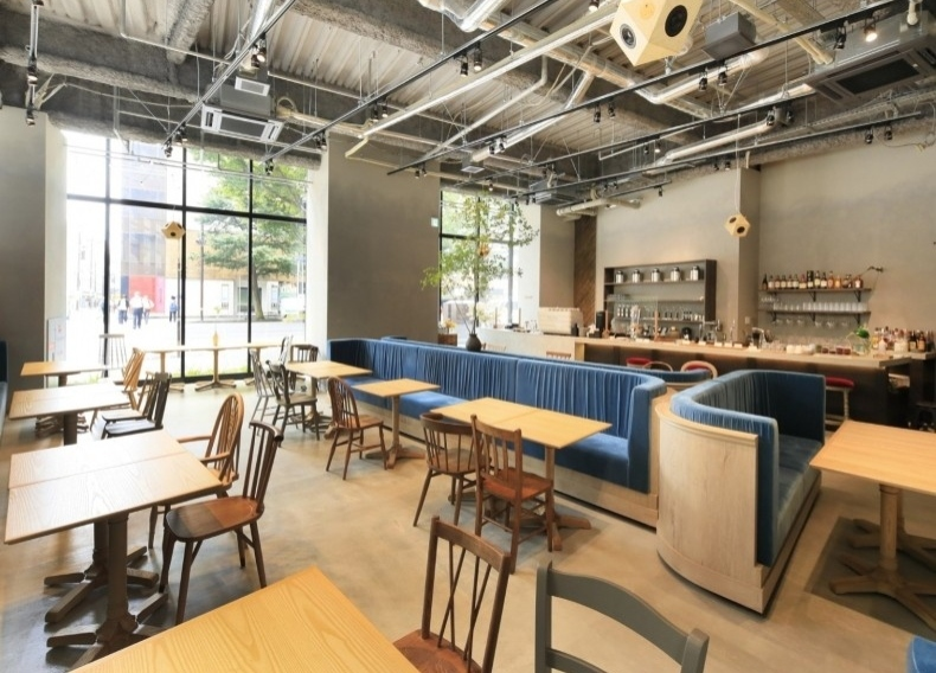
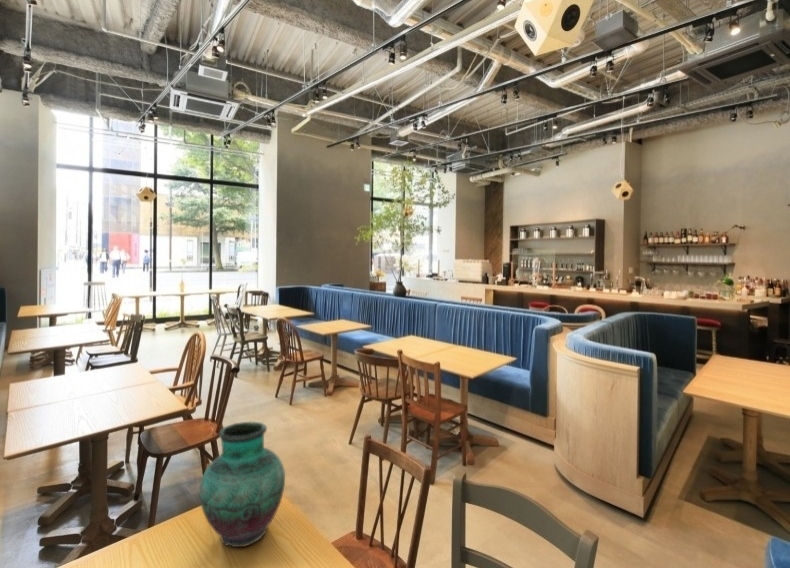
+ vase [199,421,286,548]
